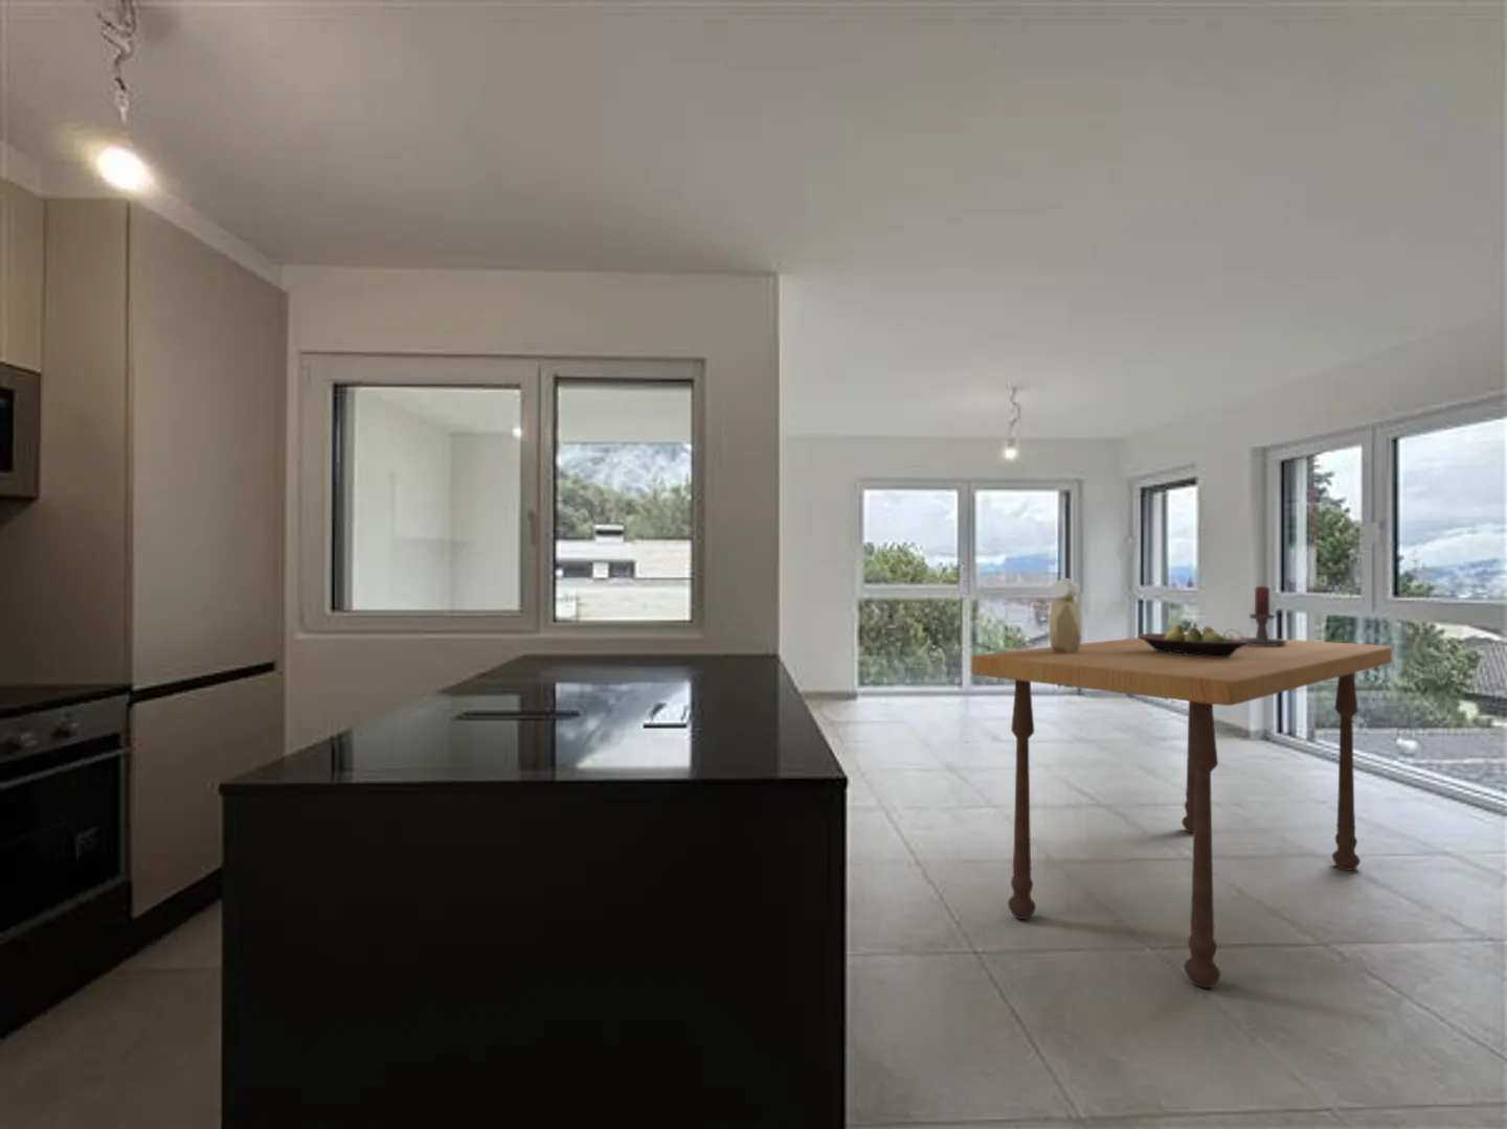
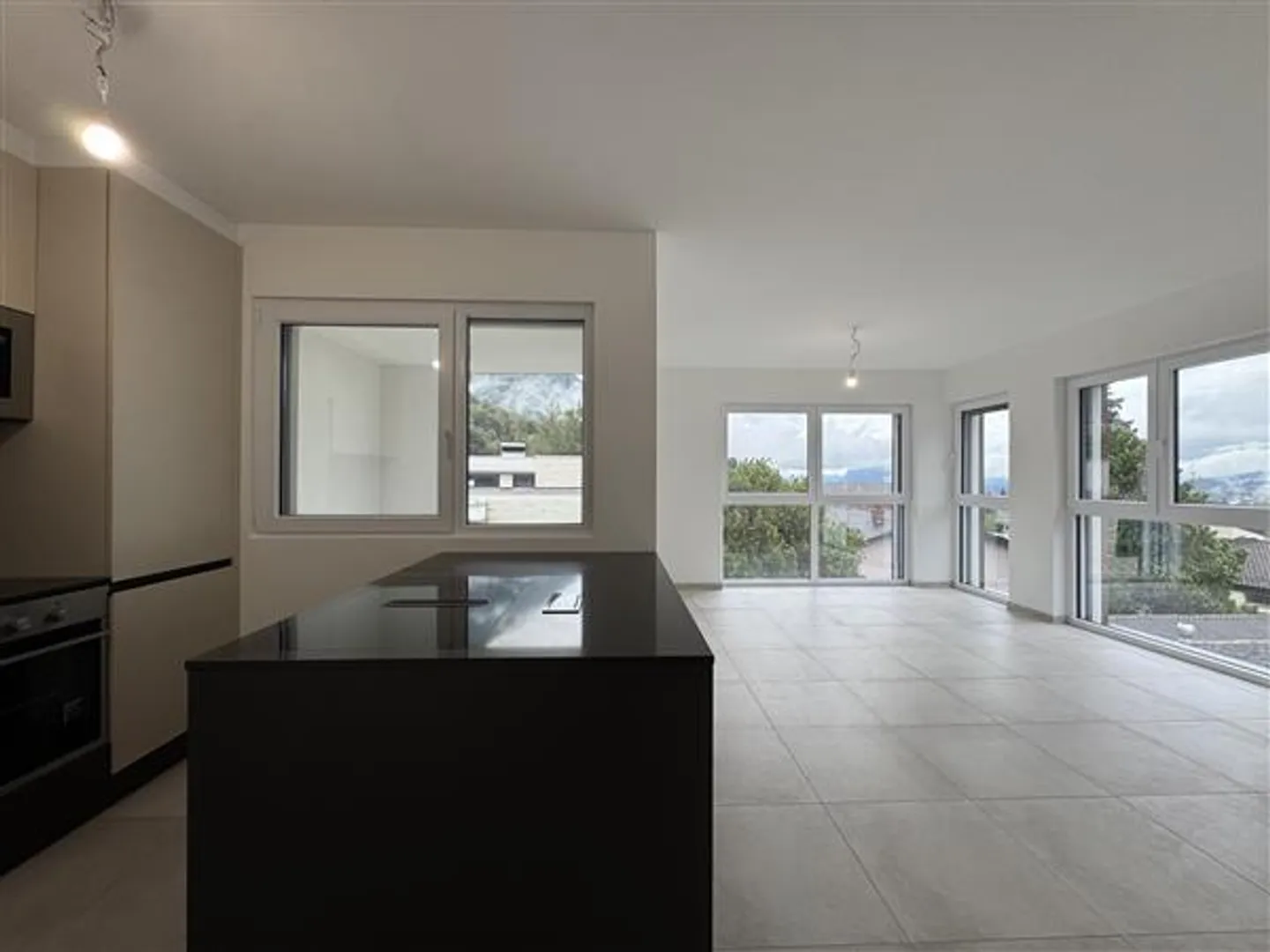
- perfume bottle [1048,578,1082,653]
- candle holder [1222,586,1287,646]
- fruit bowl [1138,623,1248,657]
- dining table [971,632,1393,989]
